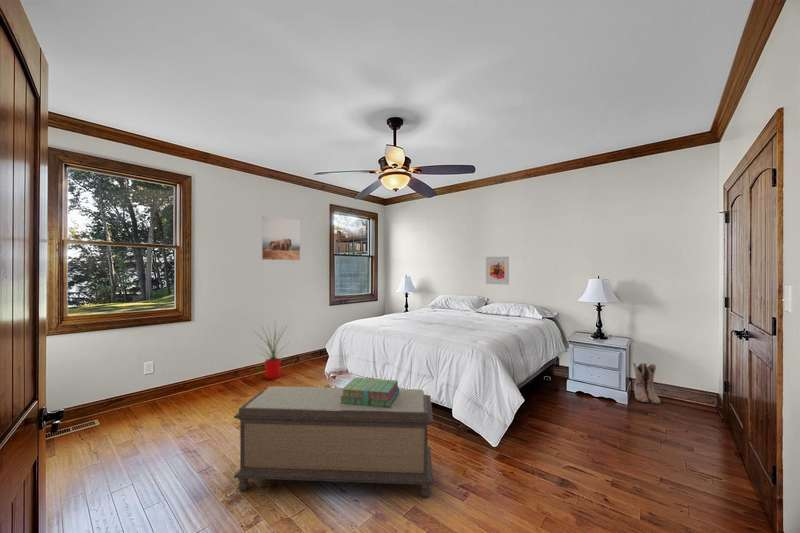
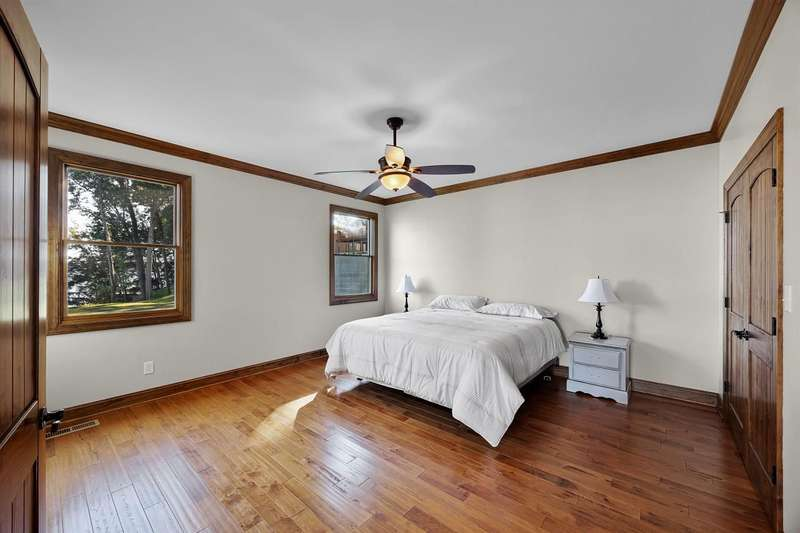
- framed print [260,215,301,261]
- bench [233,385,434,499]
- boots [632,362,661,404]
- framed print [485,255,510,286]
- stack of books [340,377,400,407]
- house plant [251,321,295,380]
